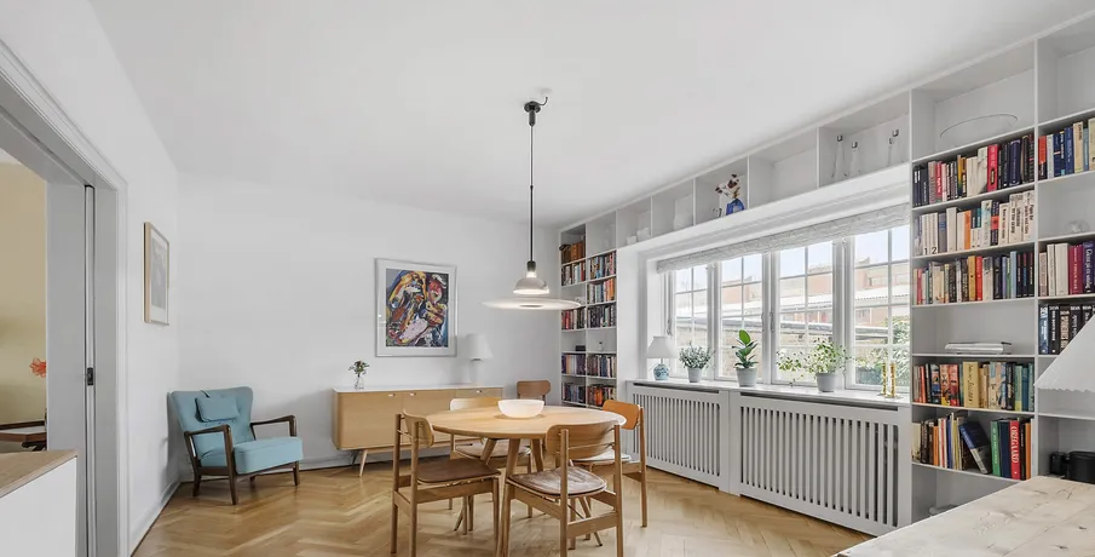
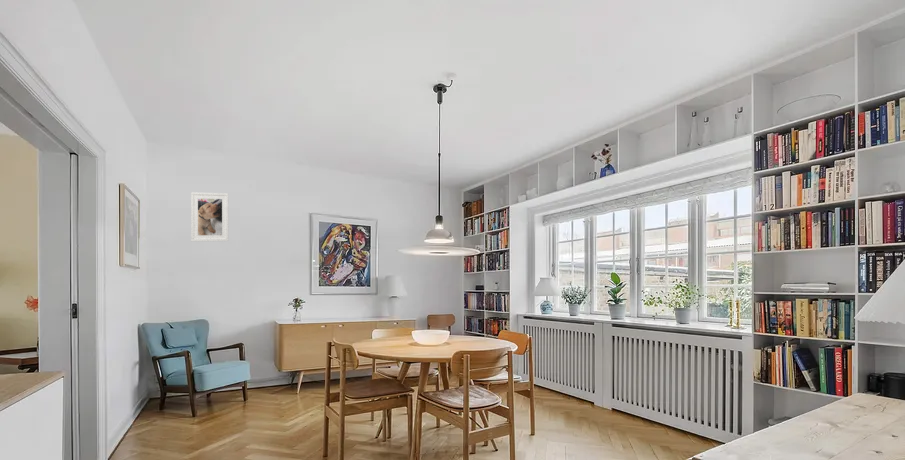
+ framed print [190,191,229,242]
